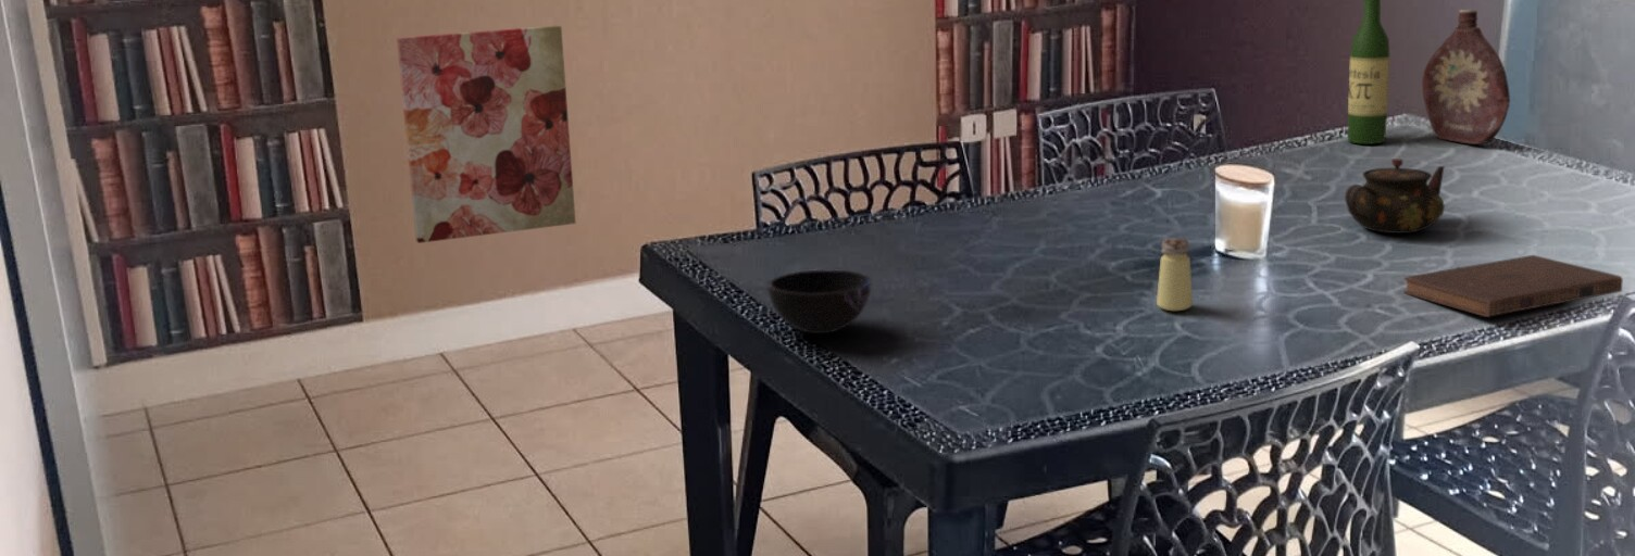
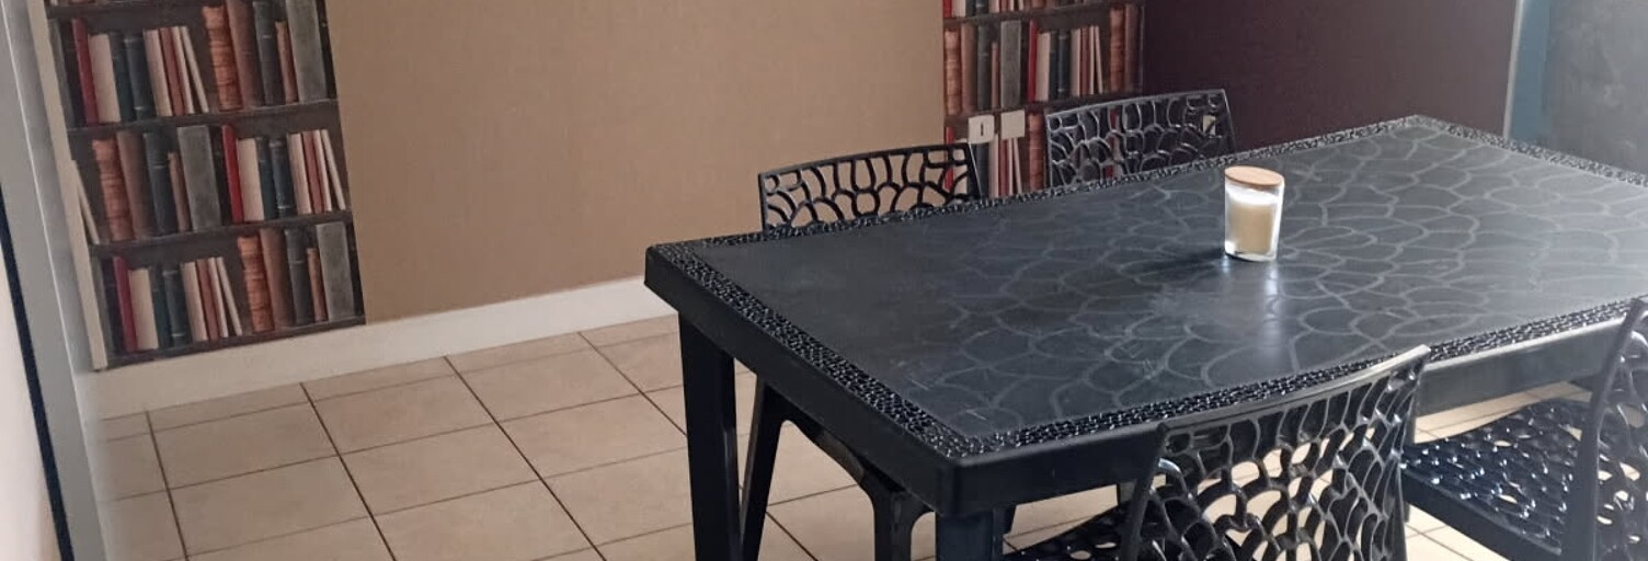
- wall art [396,25,576,244]
- saltshaker [1156,237,1194,312]
- bowl [766,268,872,334]
- teapot [1344,157,1447,235]
- wine bottle [1347,0,1390,144]
- book [1402,254,1624,318]
- bottle [1421,9,1511,146]
